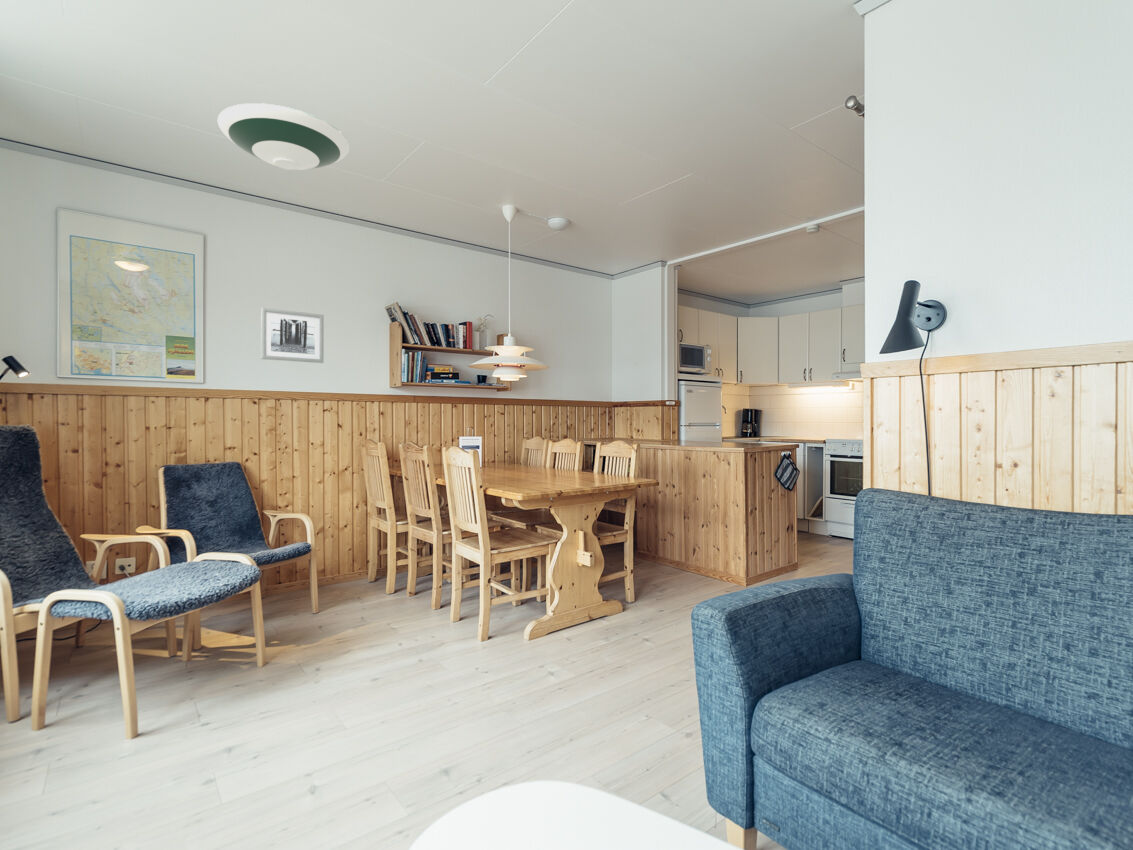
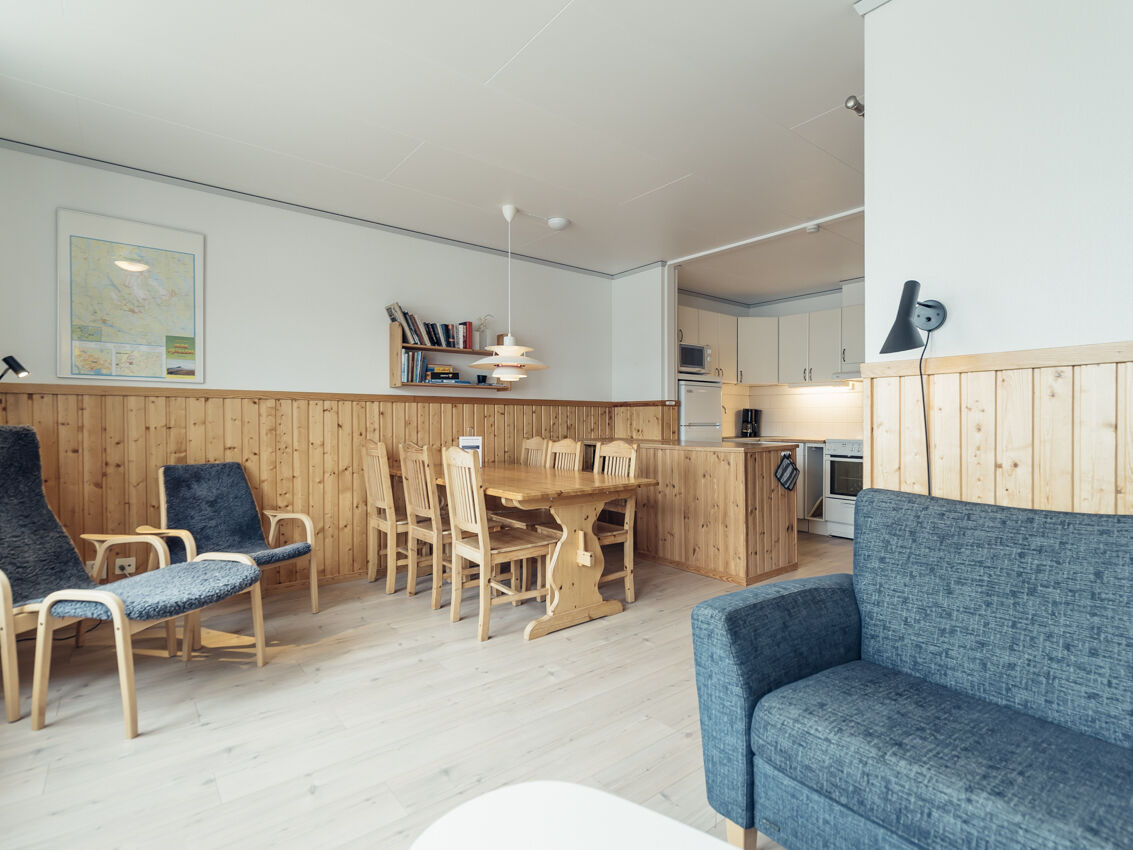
- wall art [260,307,325,364]
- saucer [217,102,350,171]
